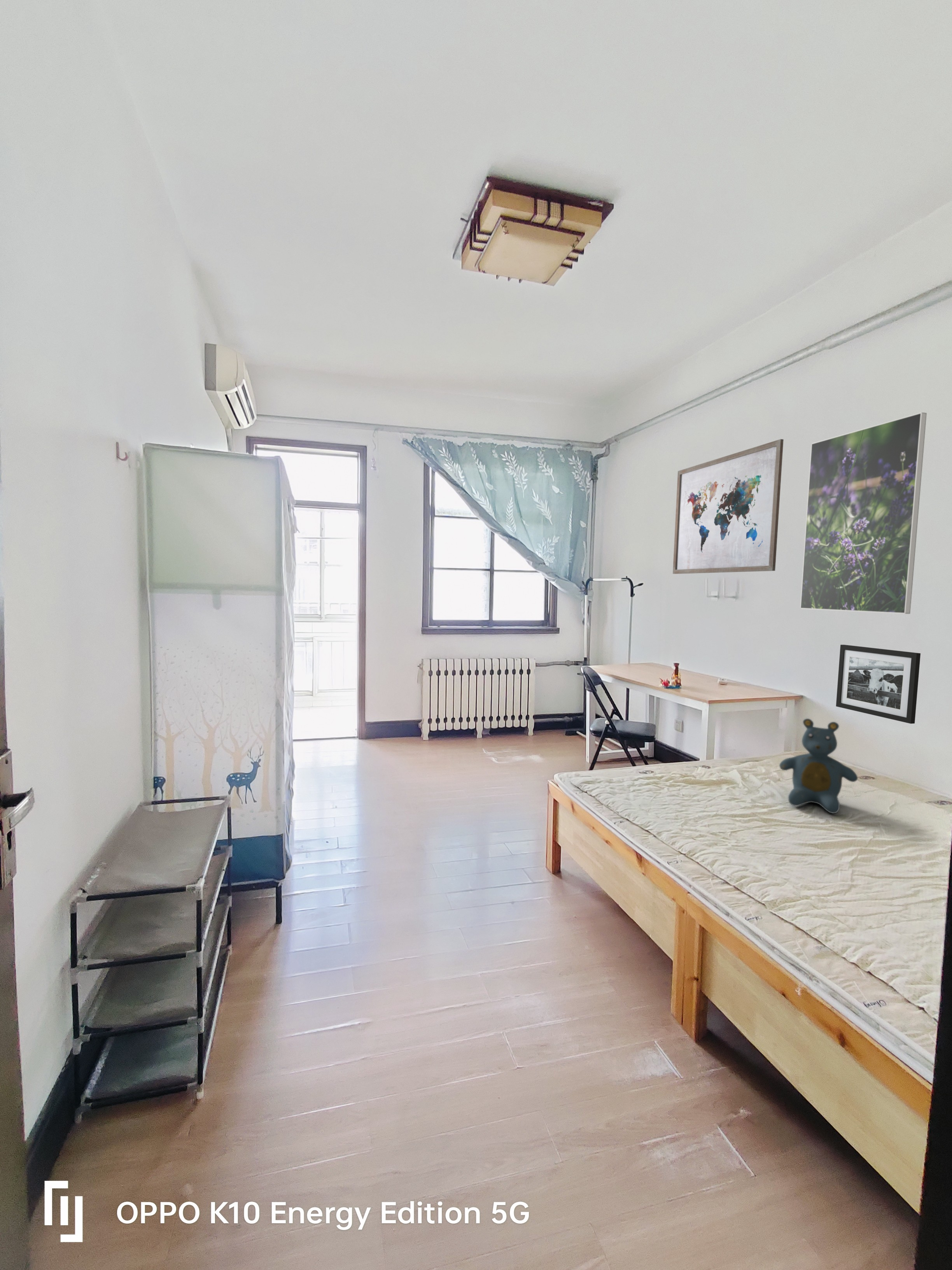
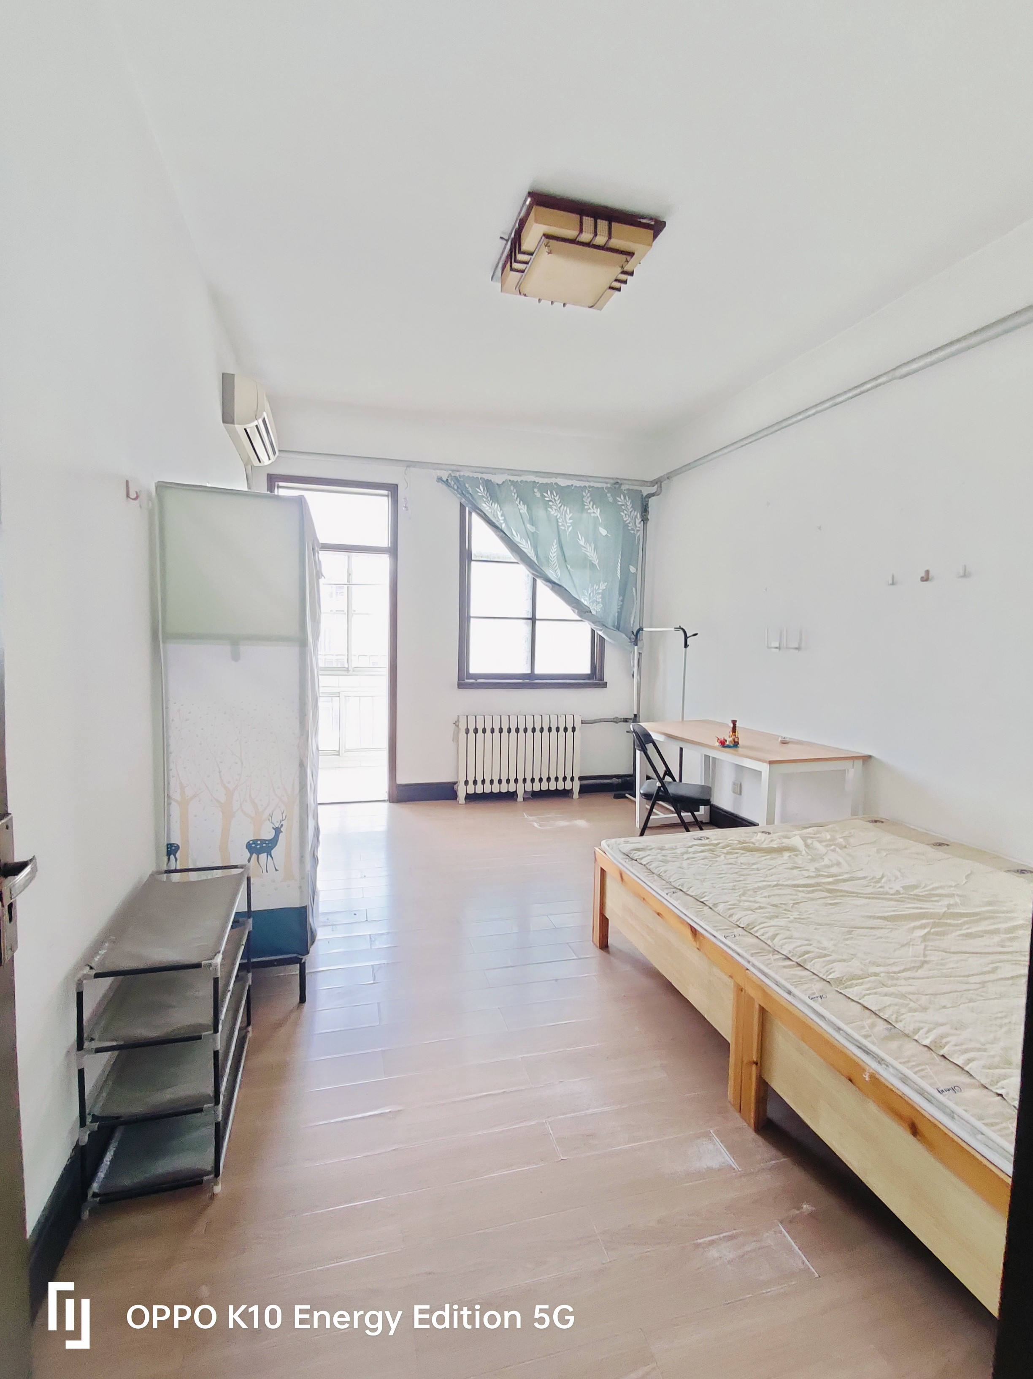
- picture frame [836,644,921,724]
- teddy bear [779,718,858,814]
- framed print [800,412,927,614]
- wall art [672,439,784,574]
